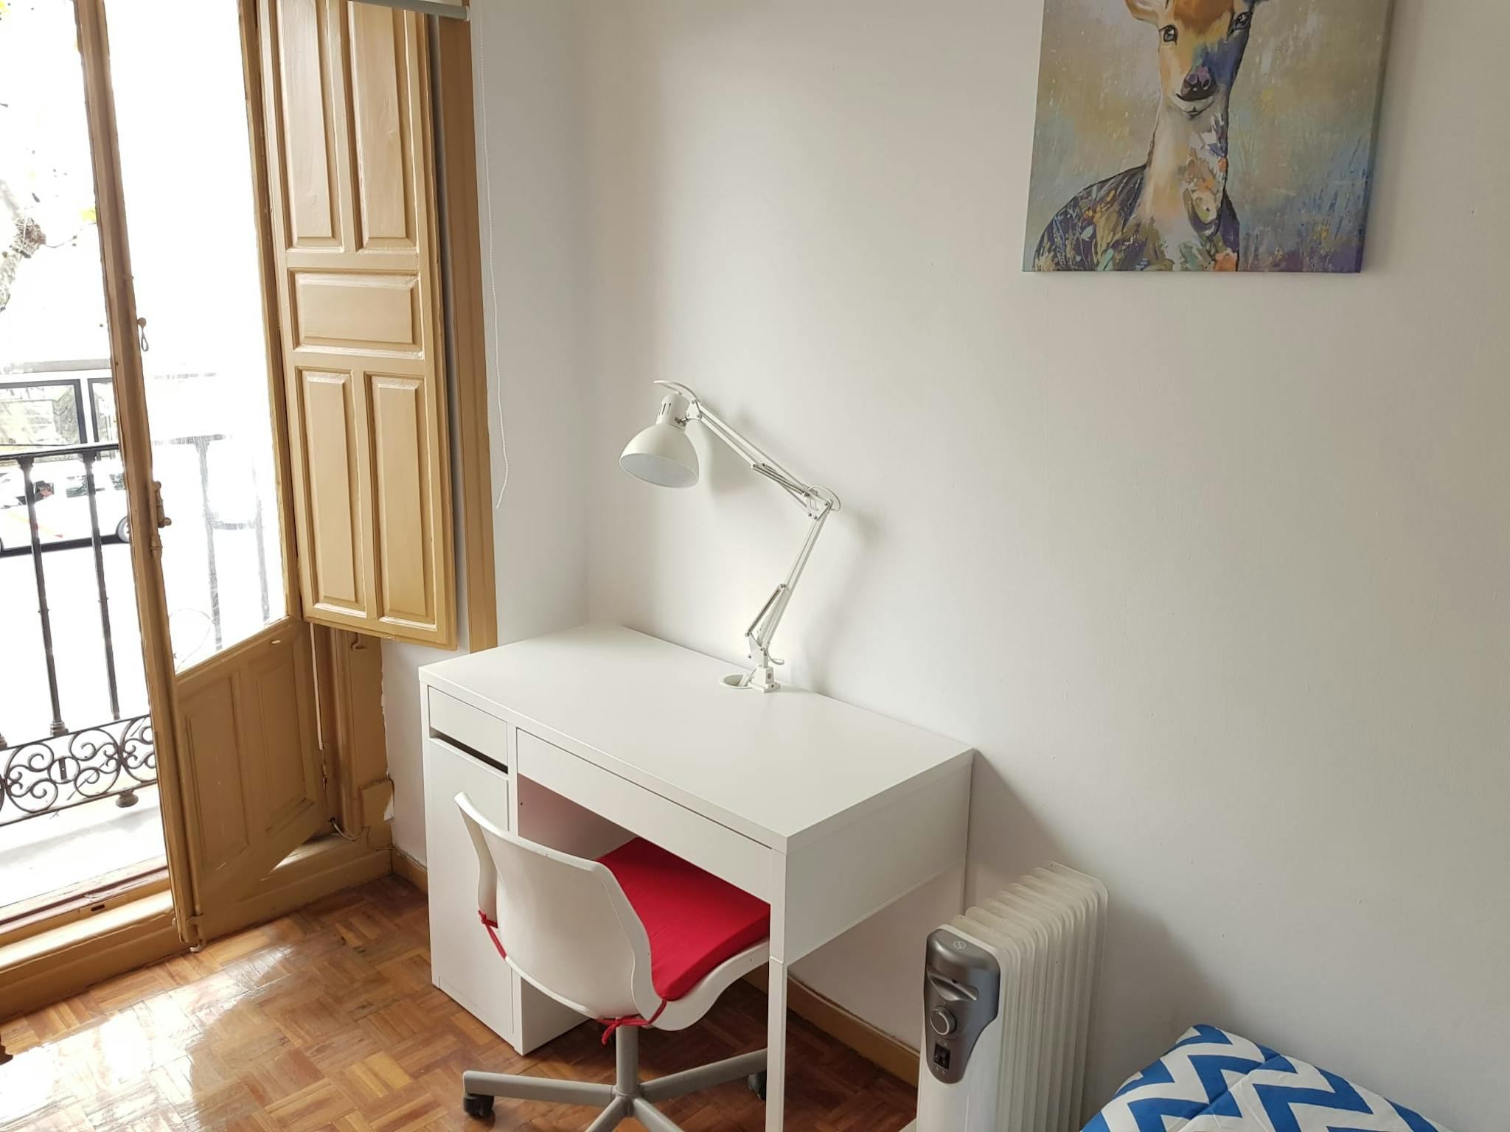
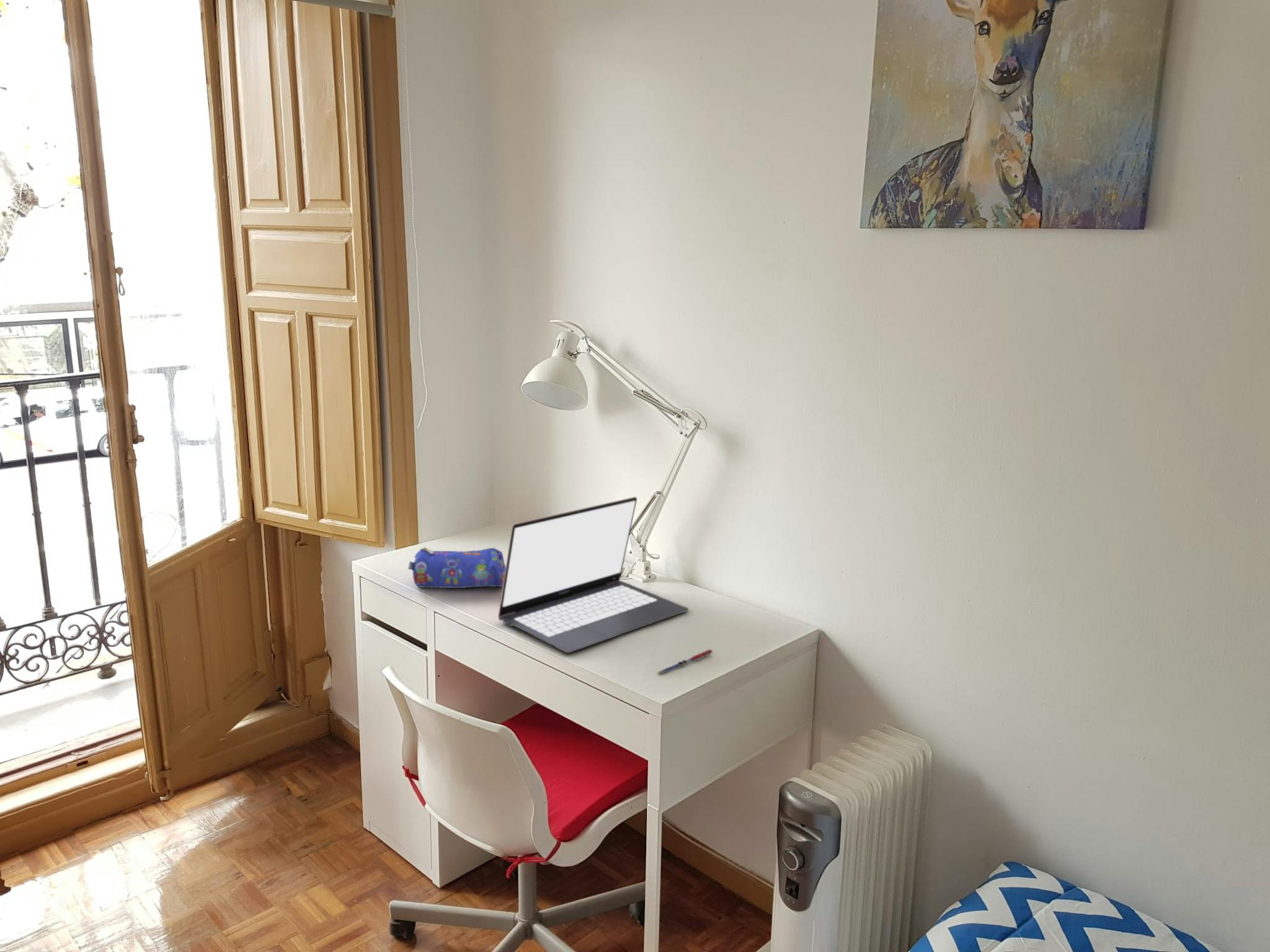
+ pencil case [407,547,506,589]
+ laptop [497,496,690,654]
+ pen [657,649,714,675]
